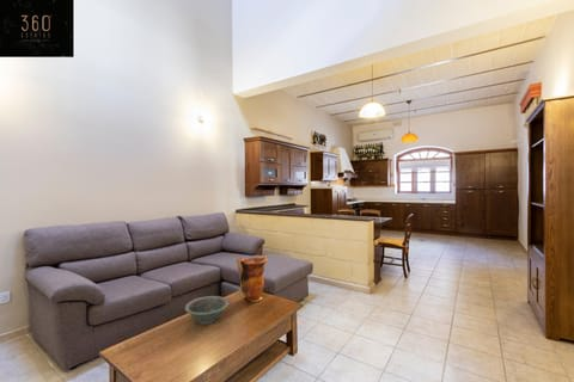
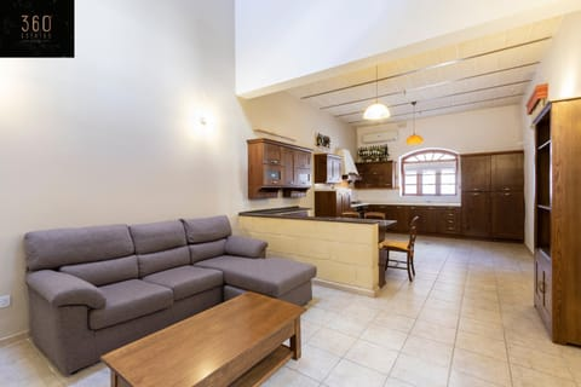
- decorative bowl [184,295,230,326]
- decorative vase [236,255,269,303]
